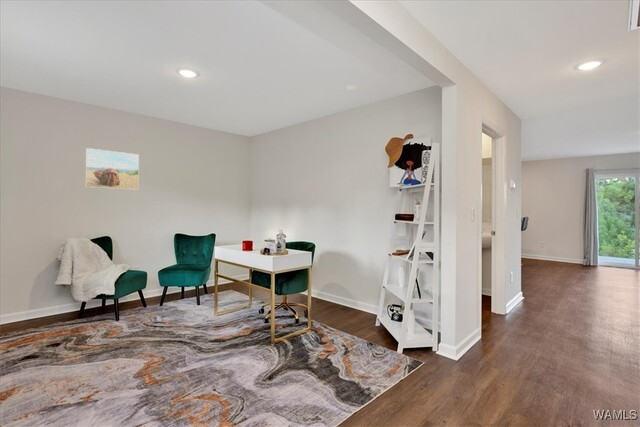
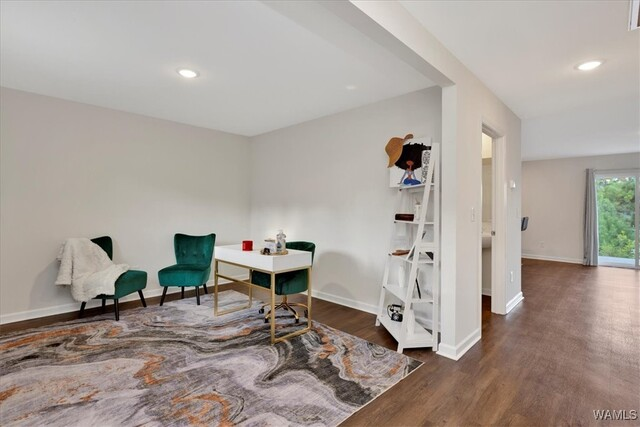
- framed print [85,147,140,191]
